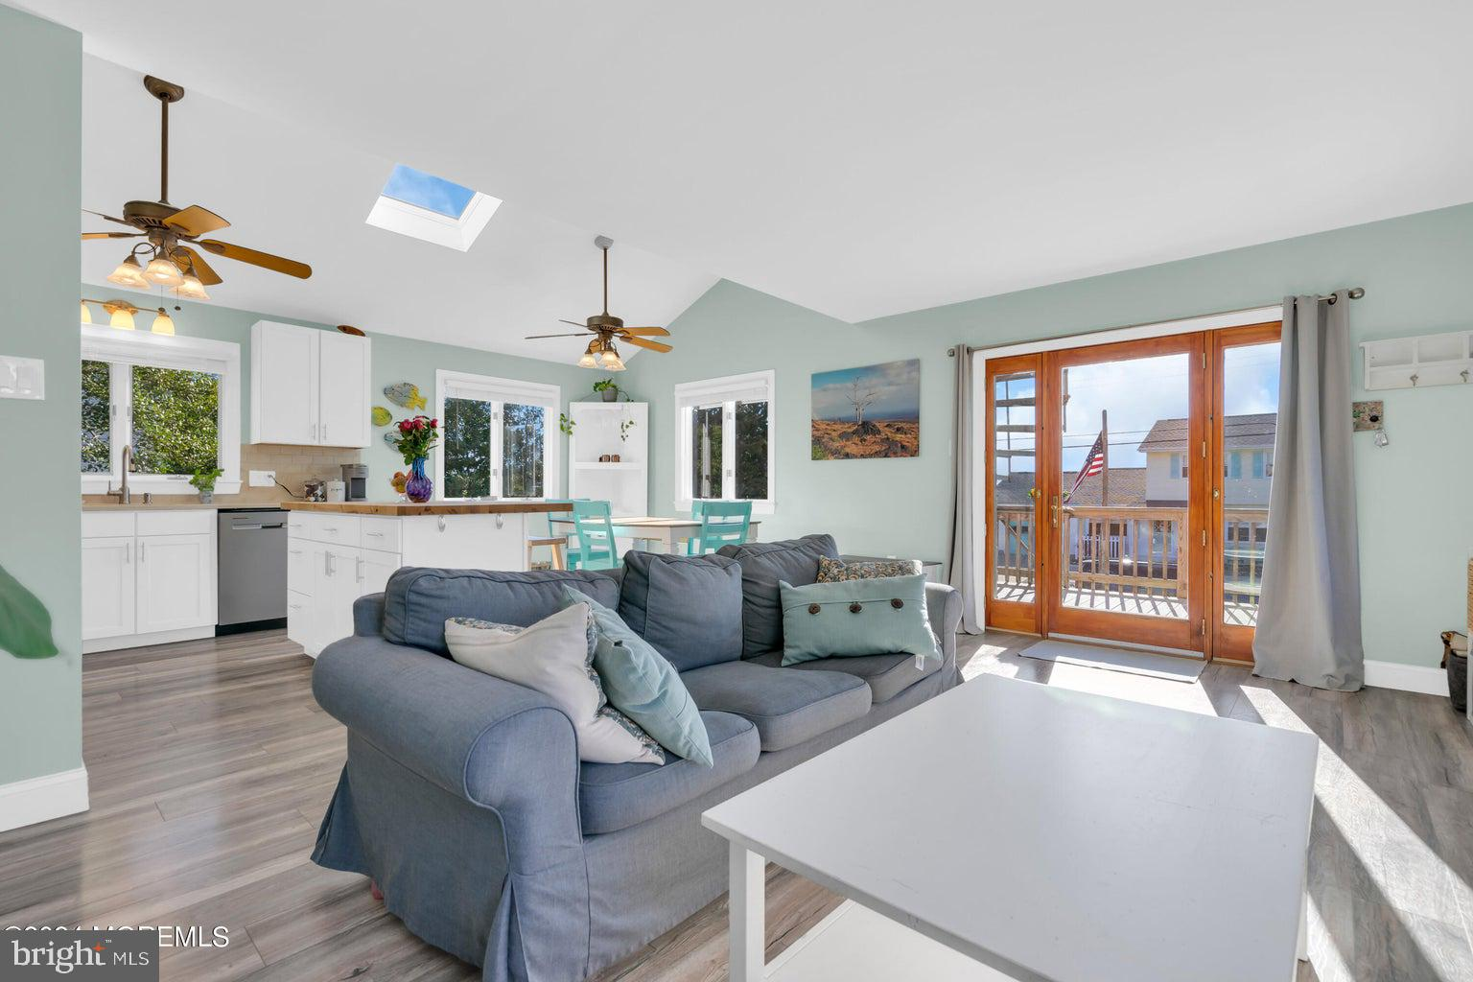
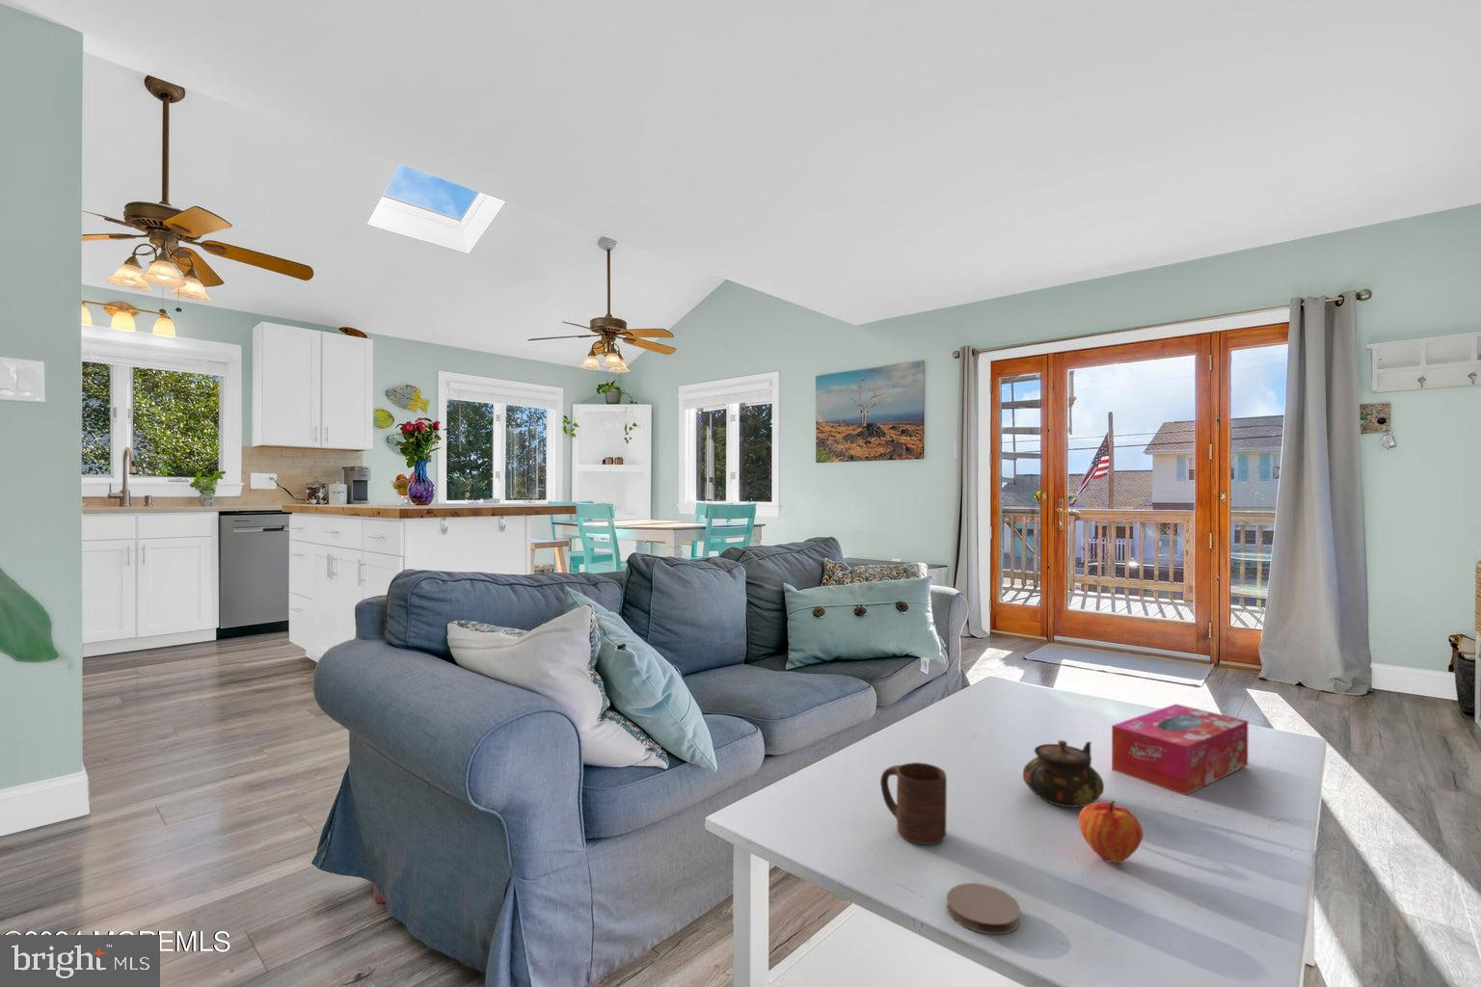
+ tissue box [1111,703,1248,796]
+ fruit [1078,799,1145,865]
+ teapot [1023,739,1105,807]
+ coaster [945,882,1021,935]
+ cup [879,761,948,845]
